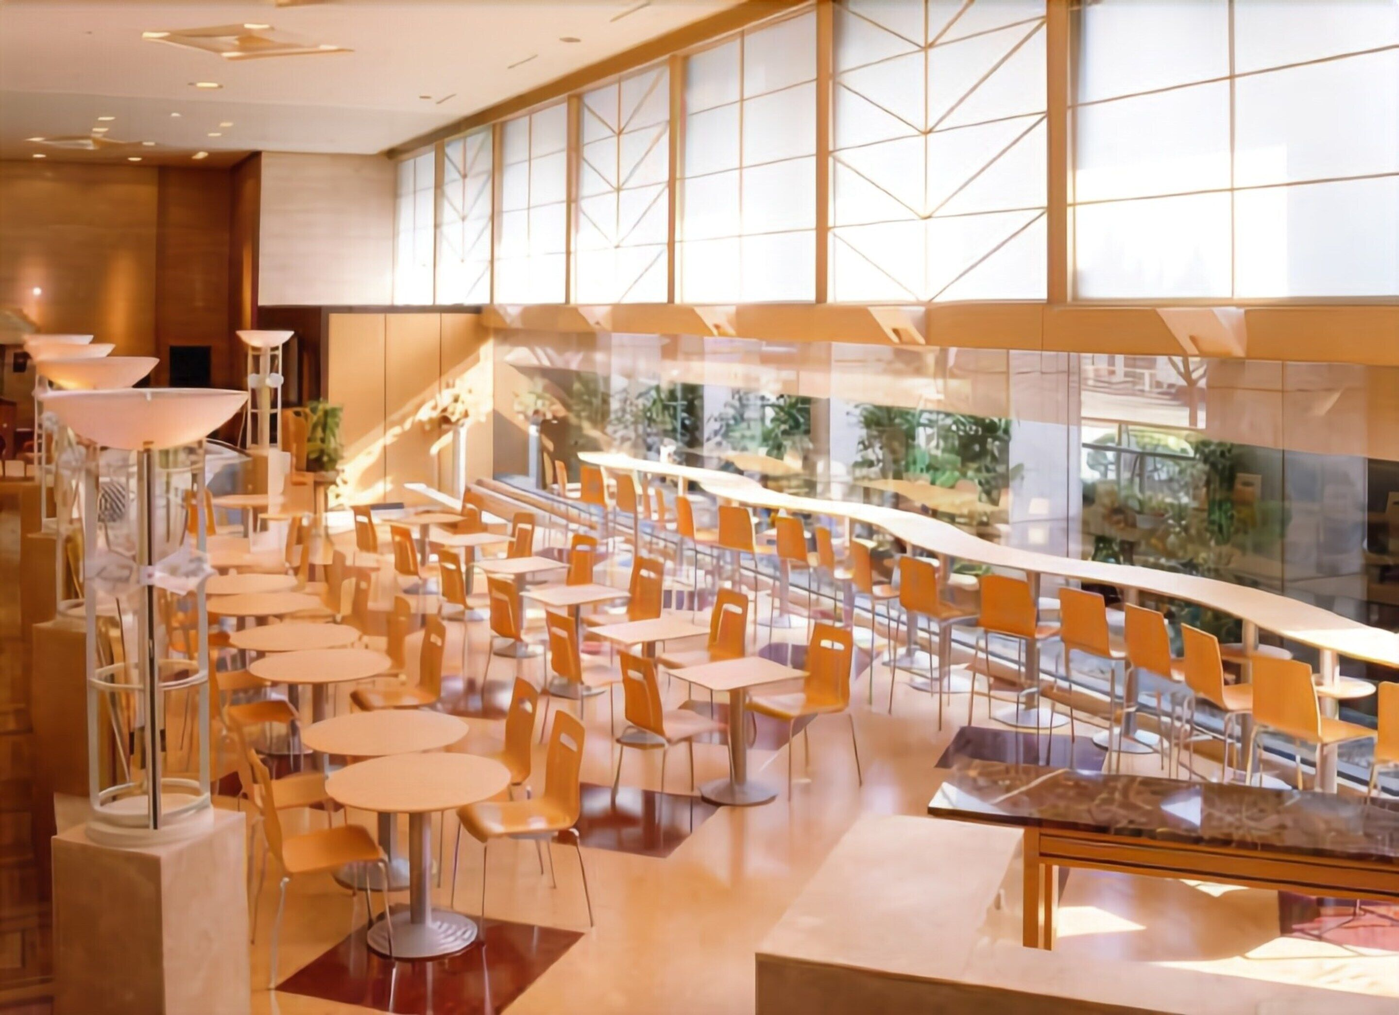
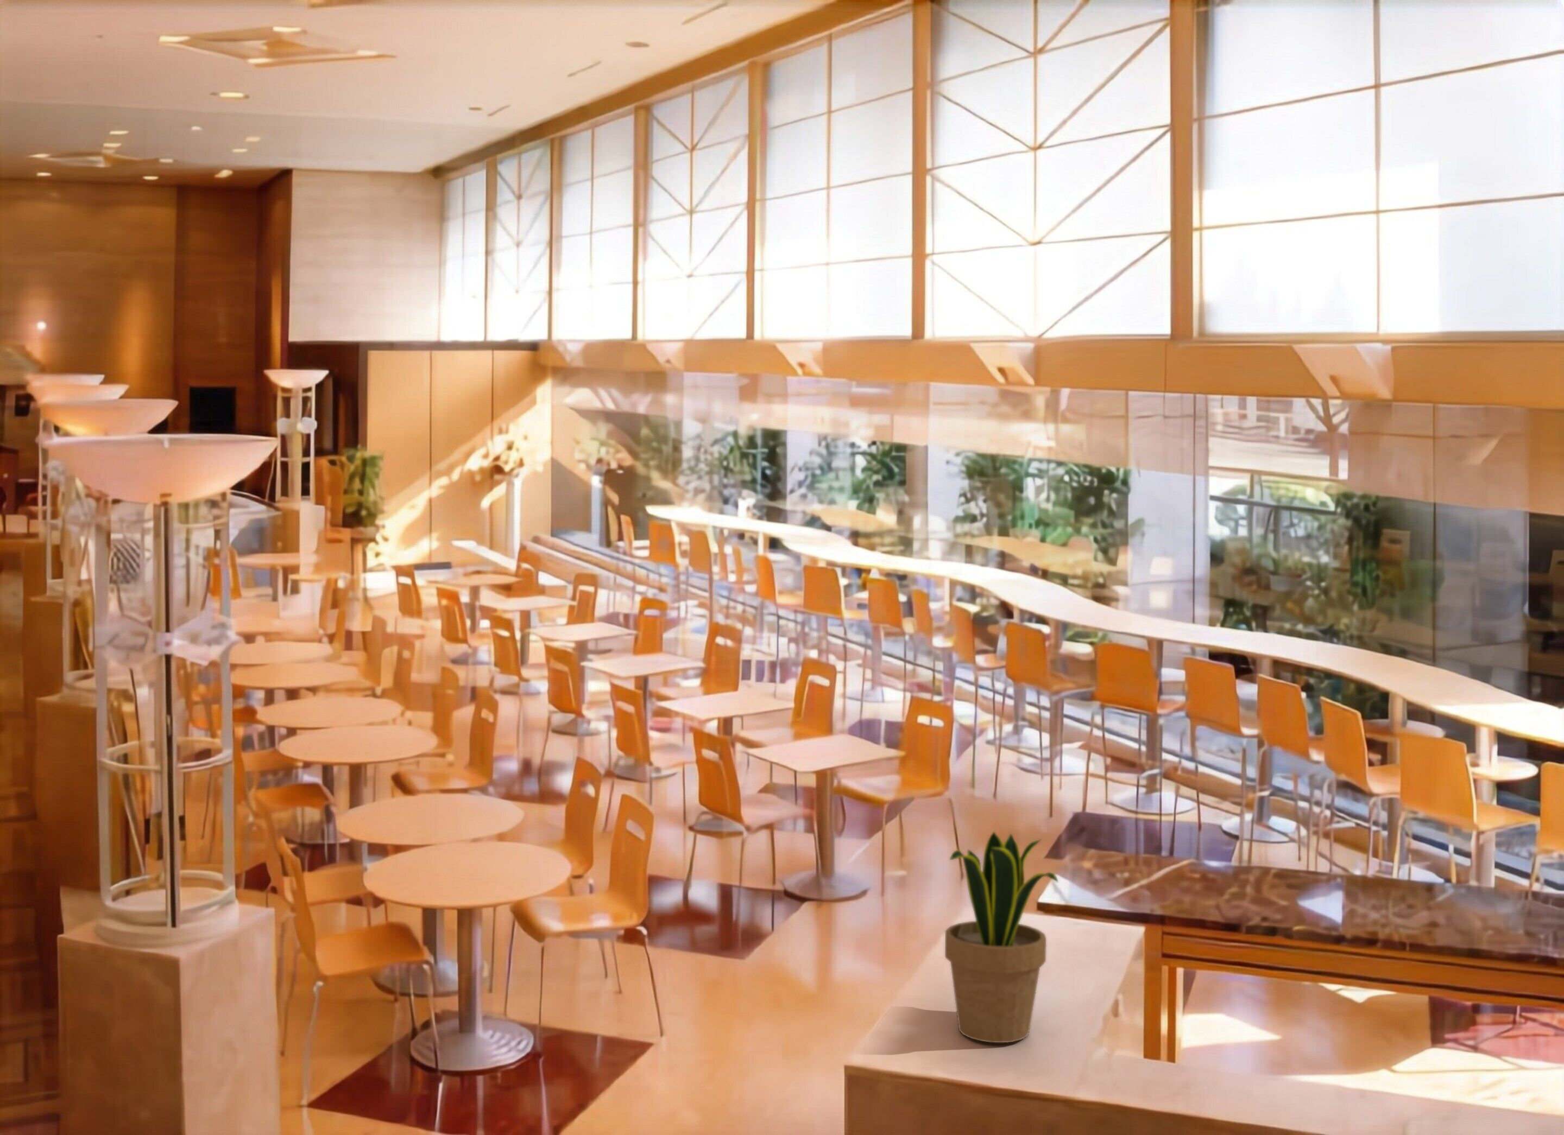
+ potted plant [945,832,1059,1043]
